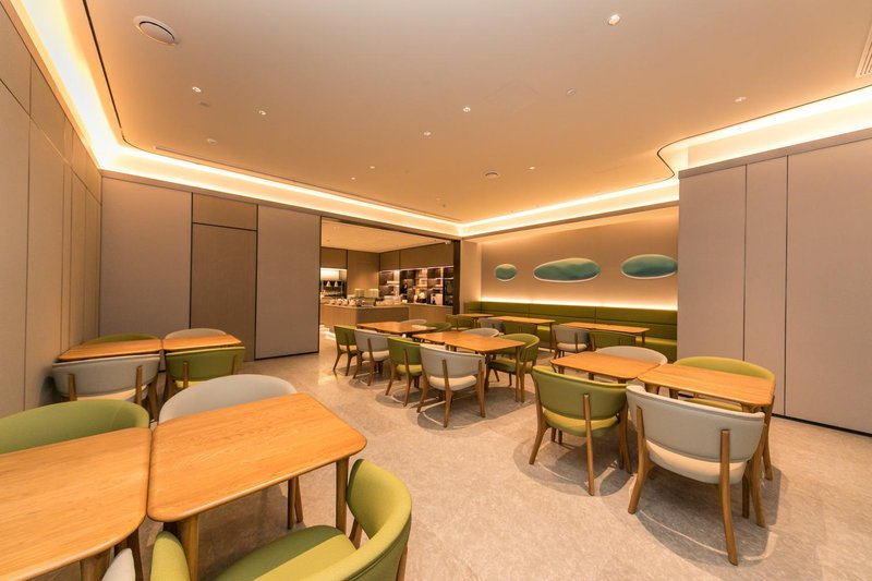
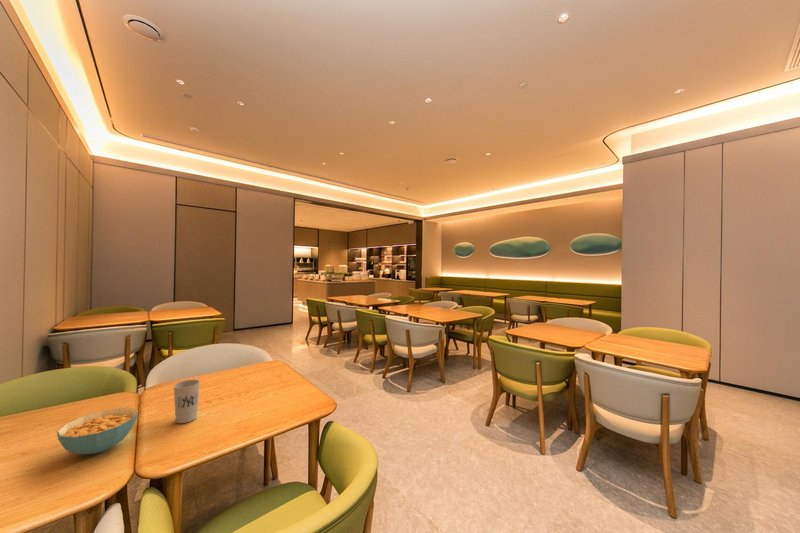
+ cereal bowl [56,407,139,455]
+ cup [172,378,201,424]
